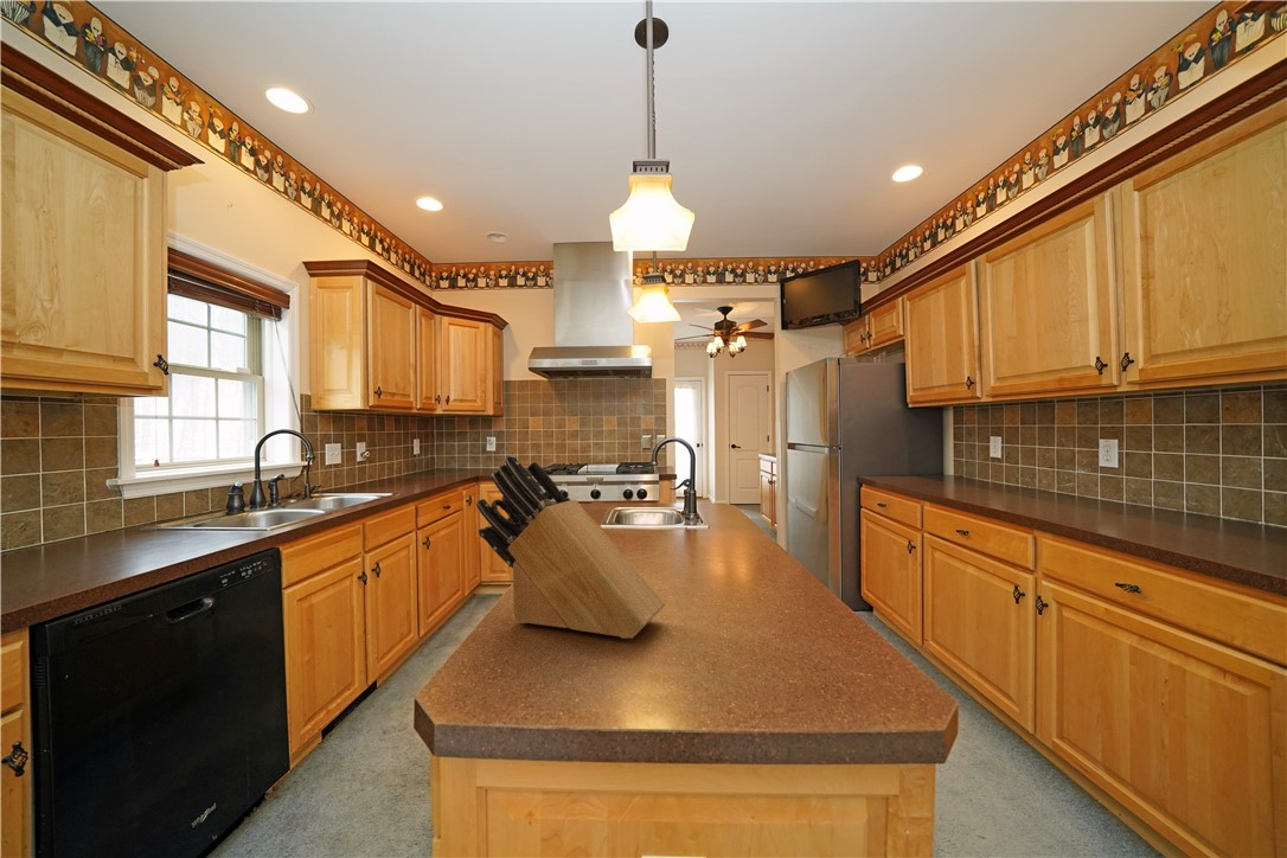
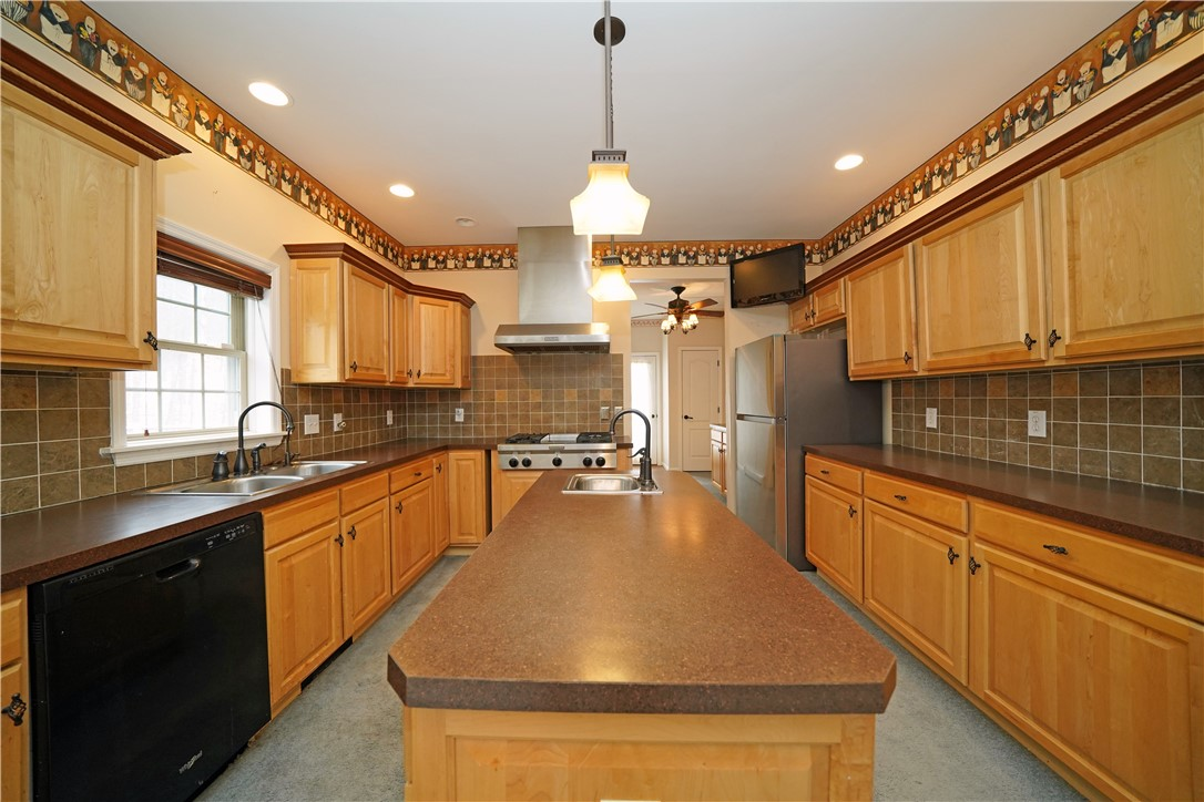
- knife block [475,454,666,640]
